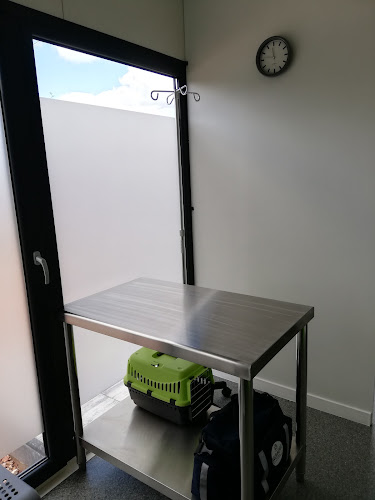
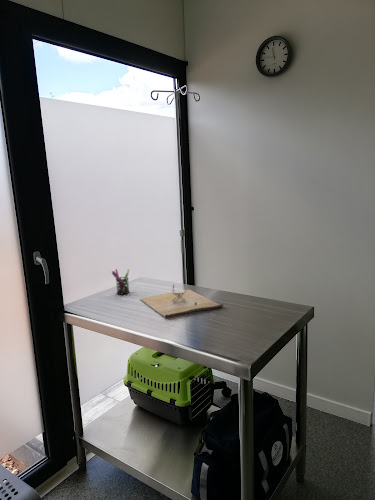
+ clipboard [139,283,225,318]
+ pen holder [111,268,130,295]
